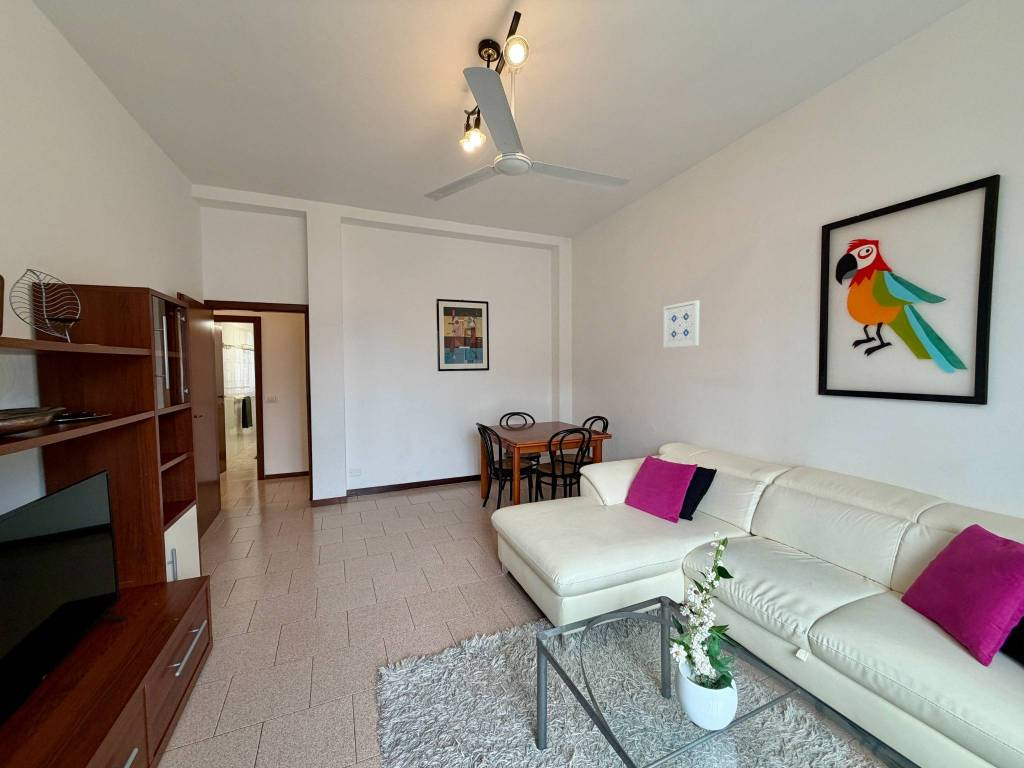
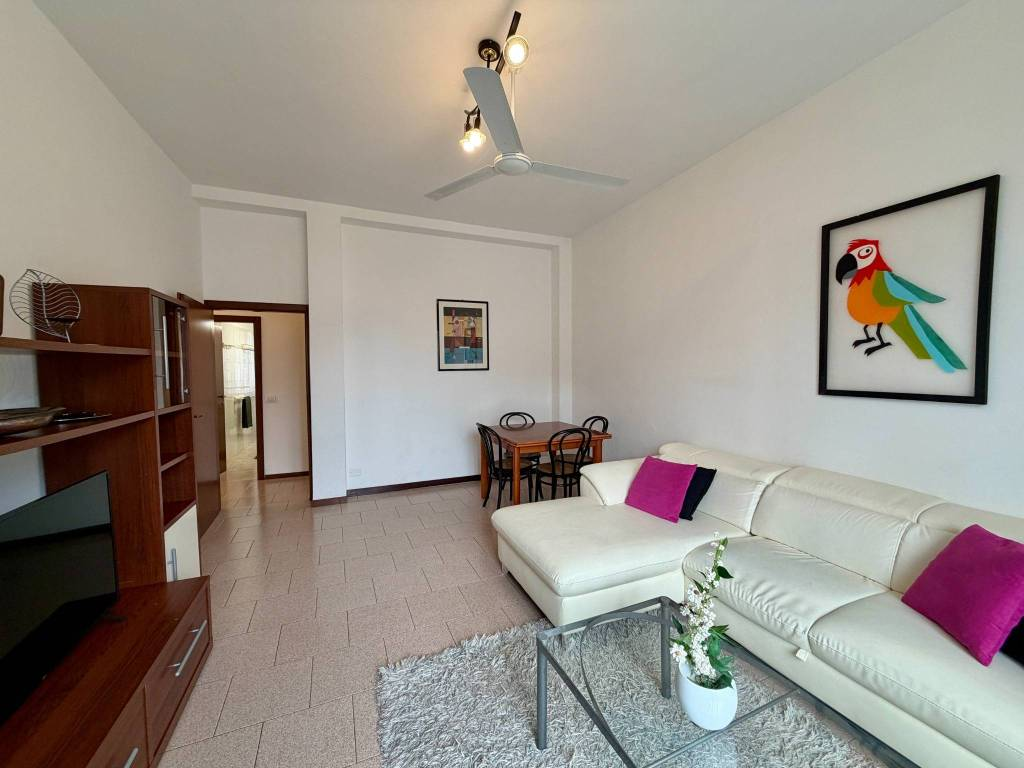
- wall art [662,299,700,349]
